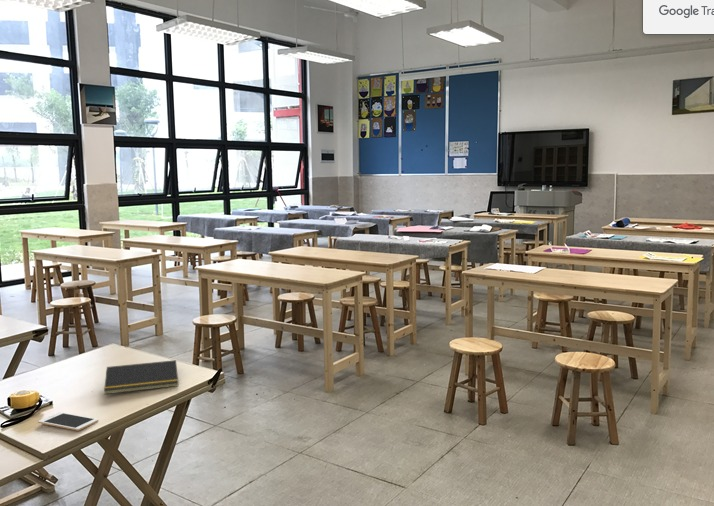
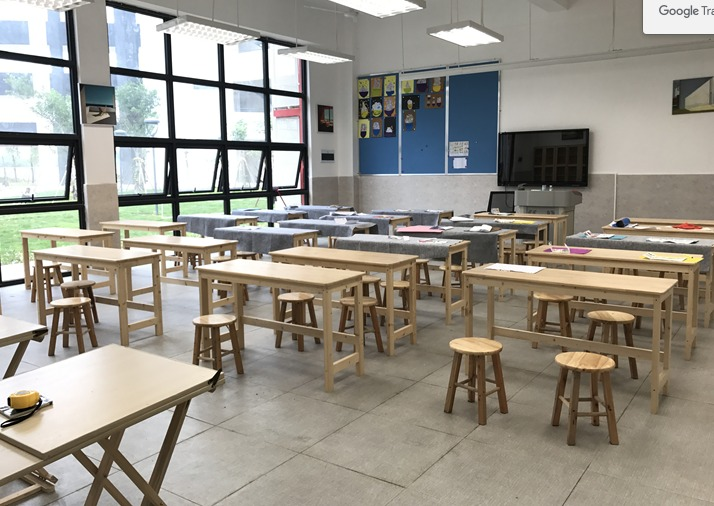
- notepad [103,359,179,395]
- cell phone [37,411,100,432]
